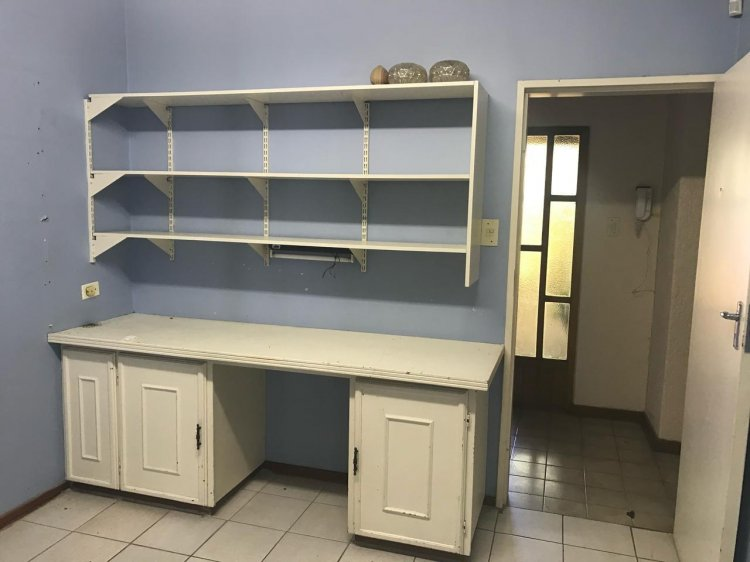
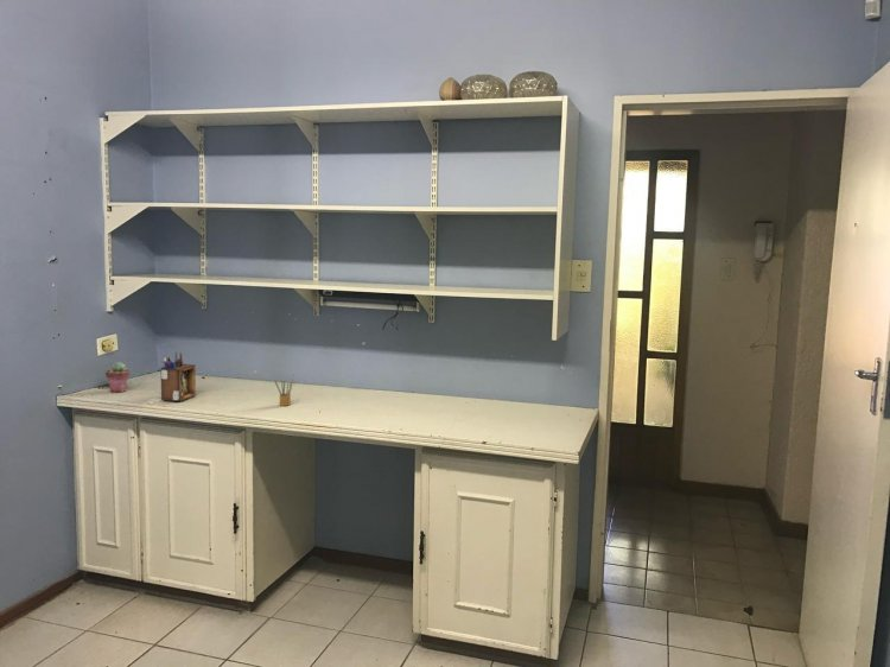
+ potted succulent [104,361,131,393]
+ desk organizer [159,351,197,402]
+ pencil box [273,379,294,407]
